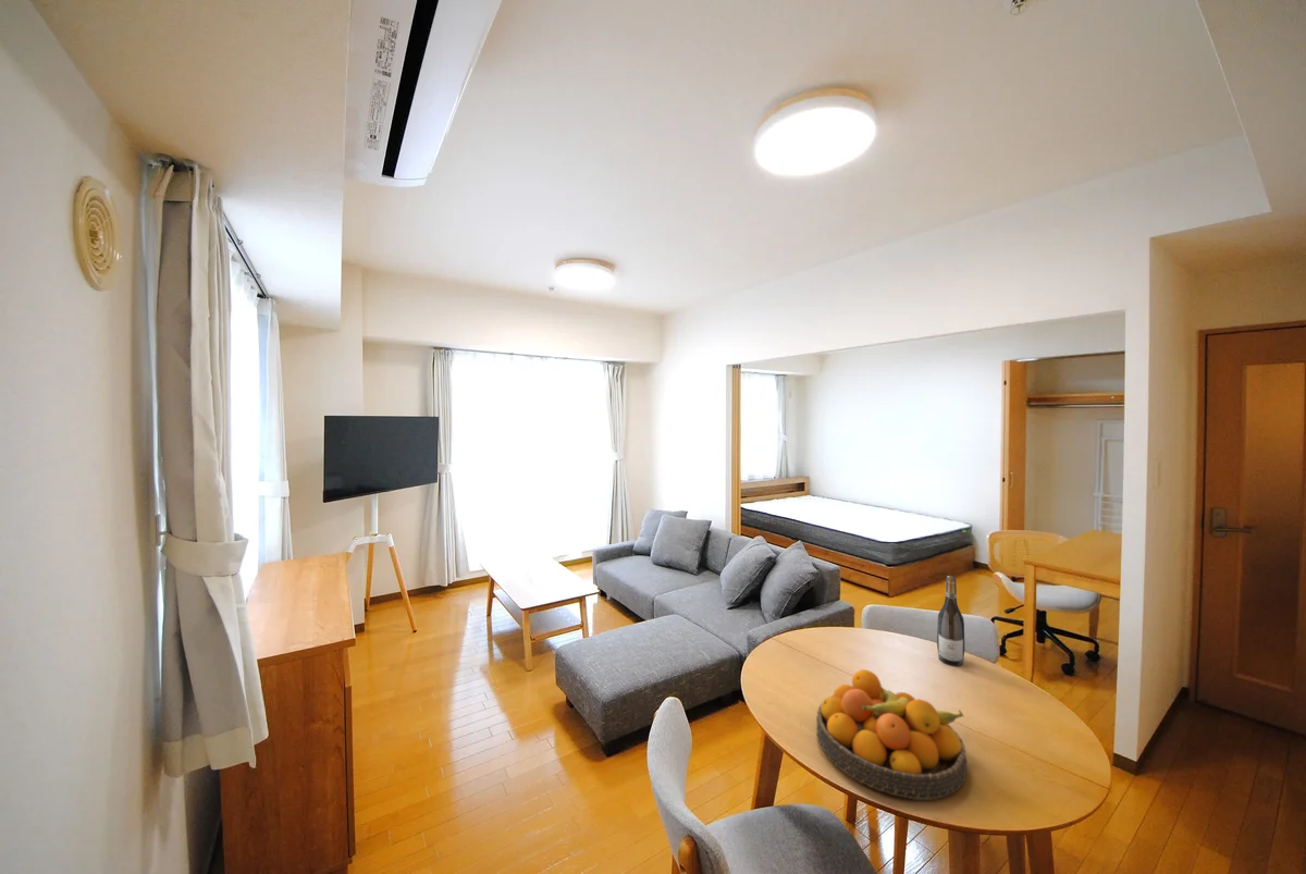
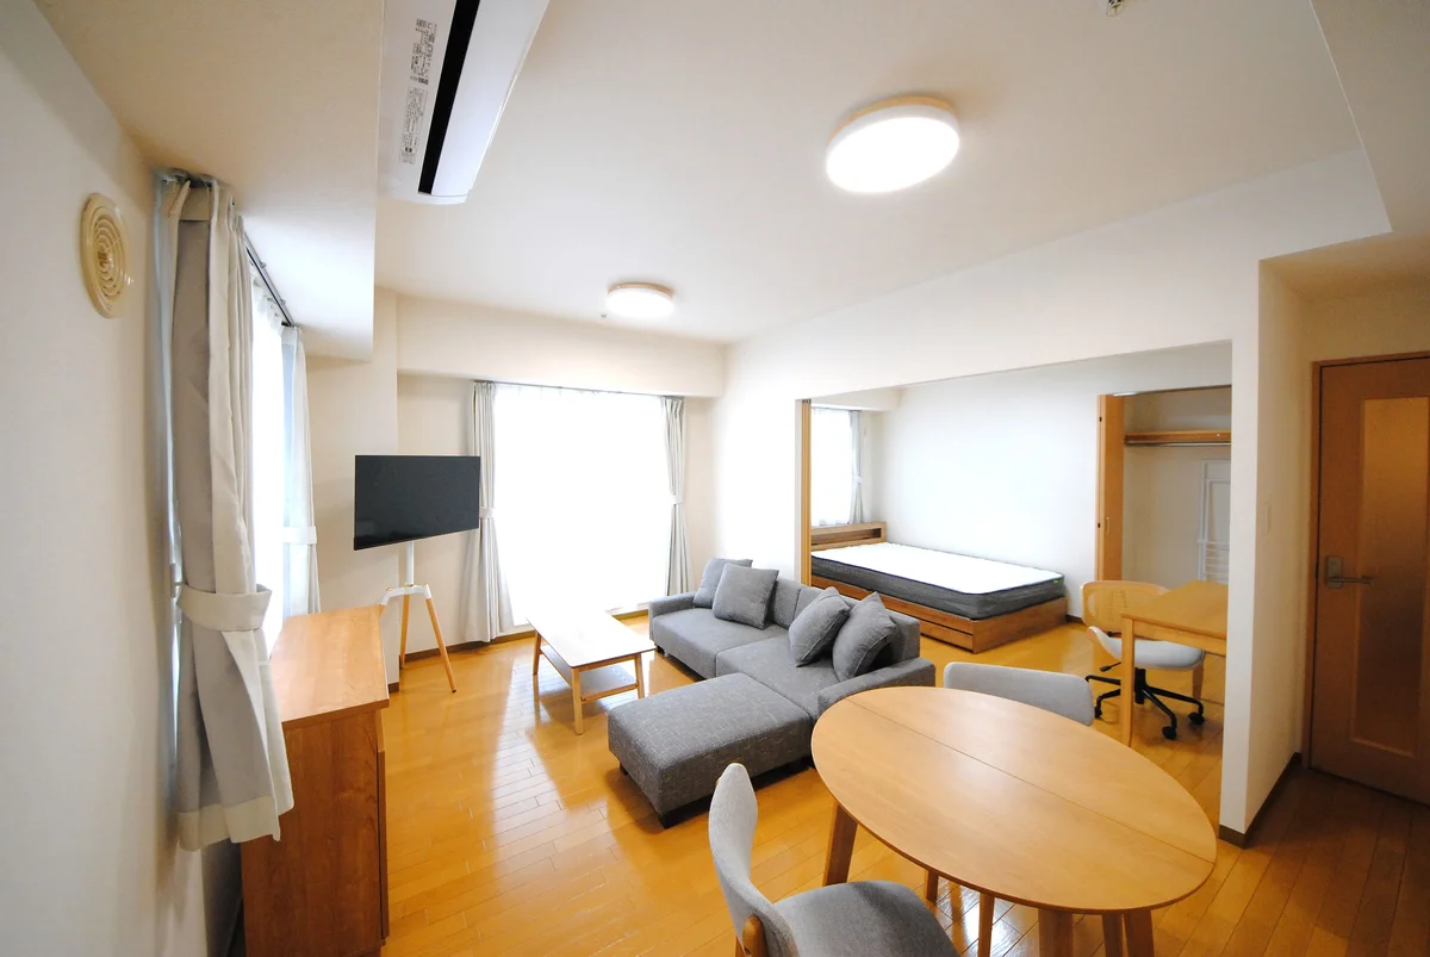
- wine bottle [936,575,965,666]
- fruit bowl [815,668,968,801]
